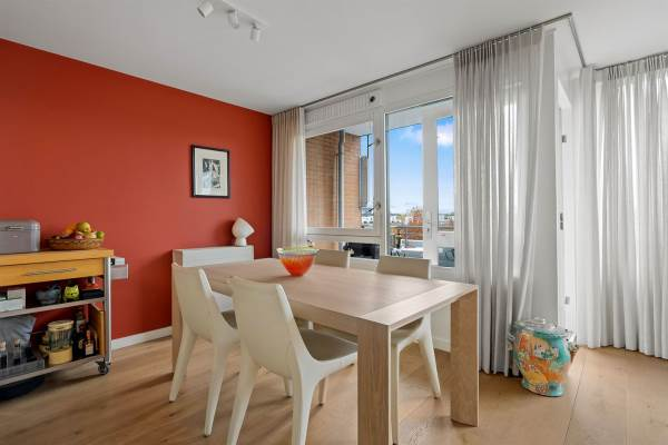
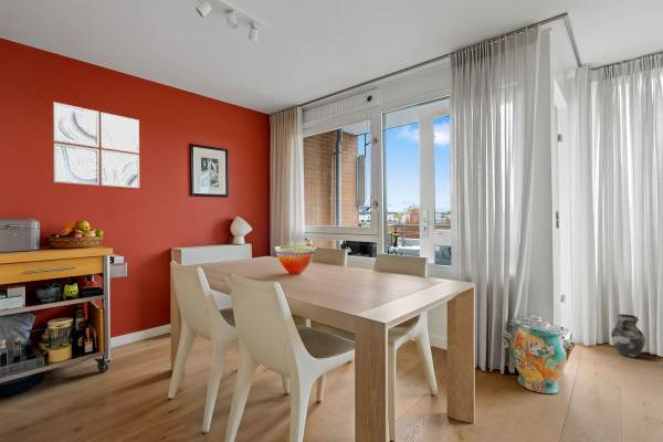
+ ceramic jug [610,313,646,358]
+ wall art [52,102,140,189]
